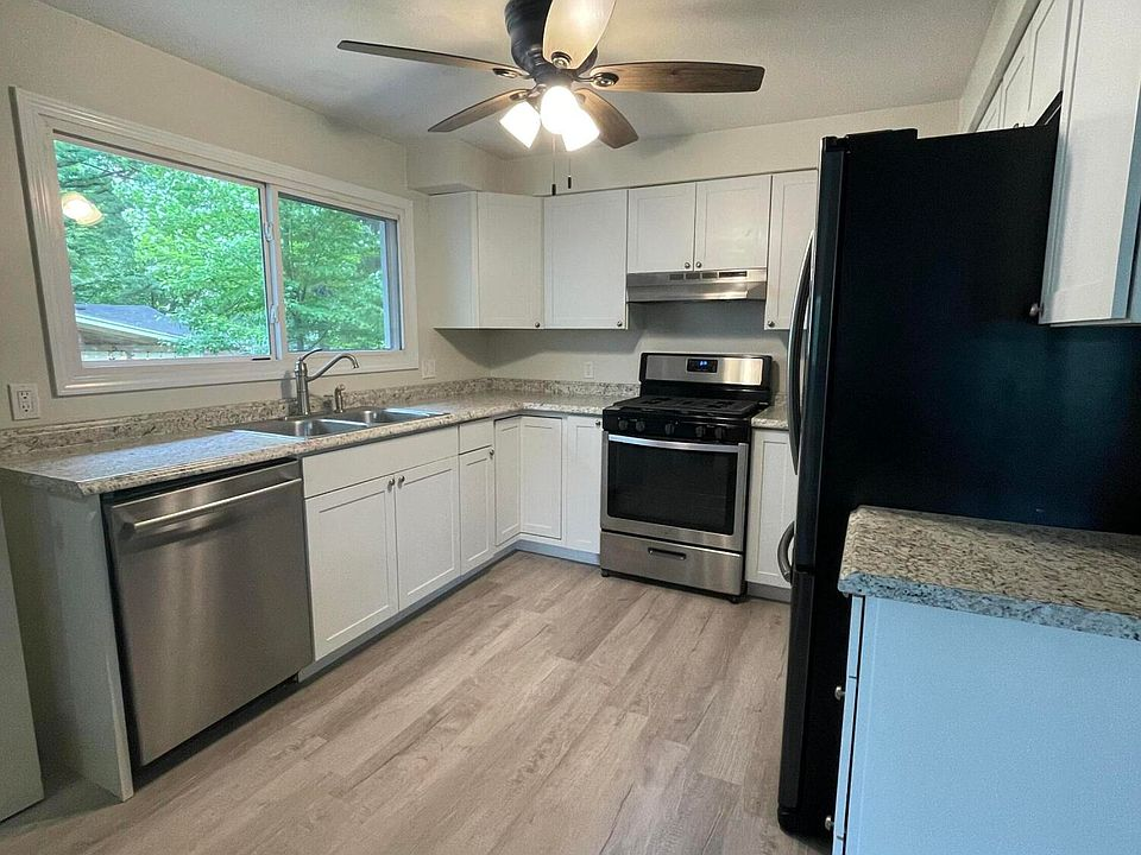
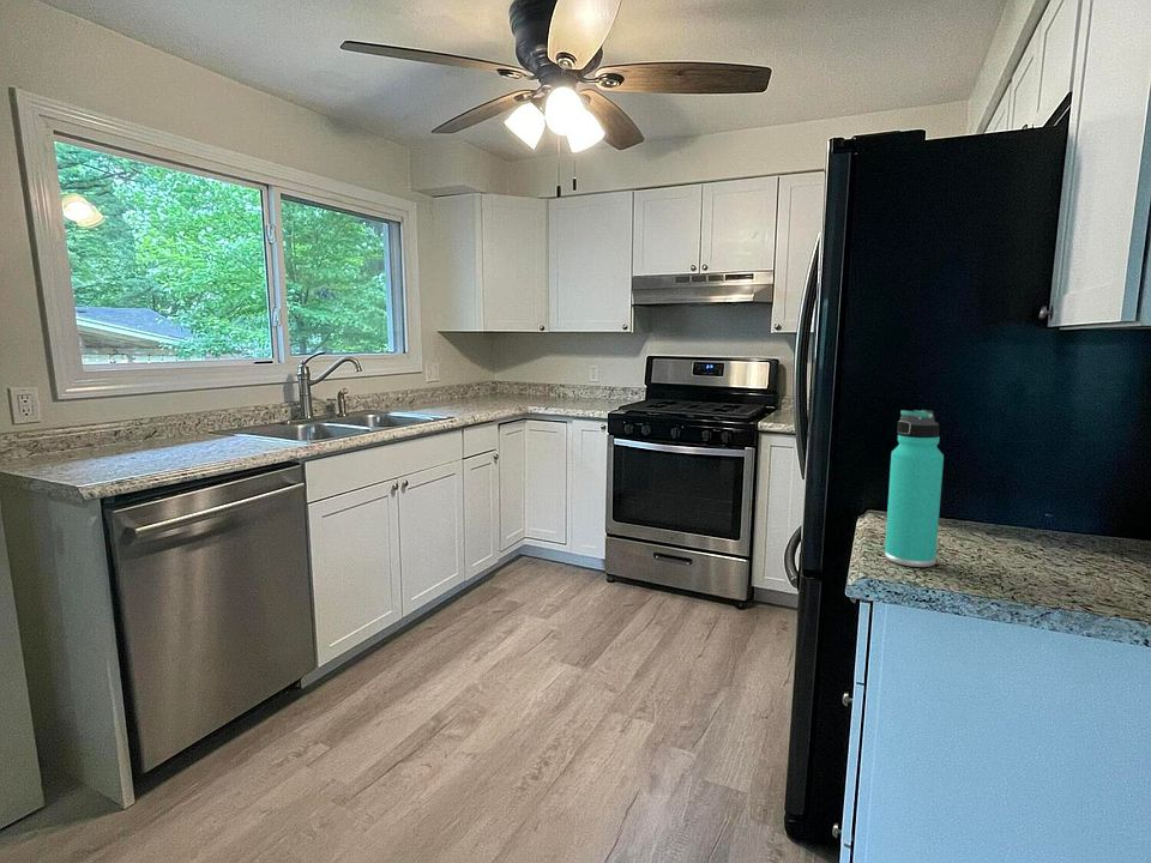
+ thermos bottle [884,409,945,568]
